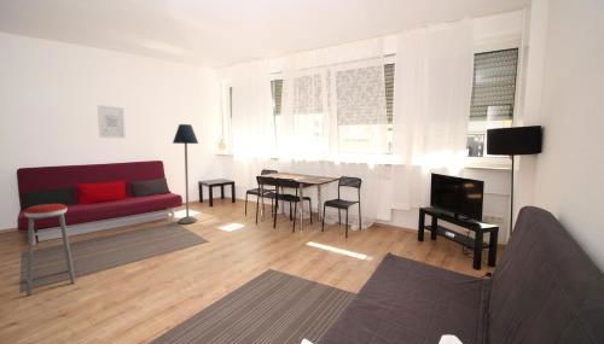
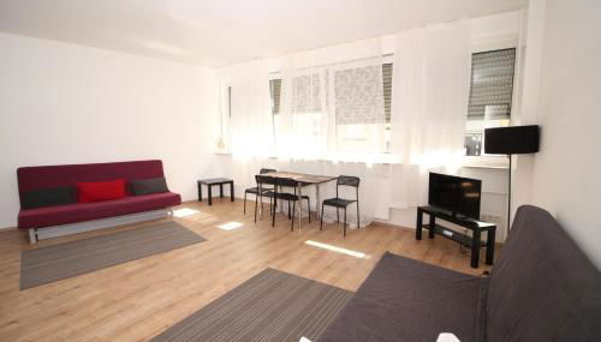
- music stool [23,203,76,296]
- wall art [97,104,127,140]
- floor lamp [172,123,199,225]
